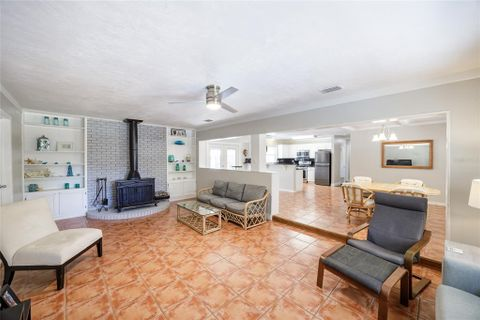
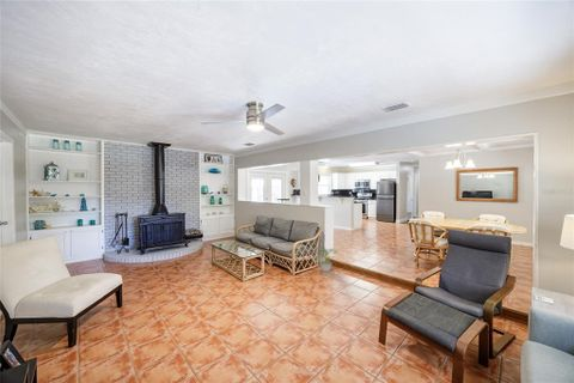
+ potted plant [312,244,340,273]
